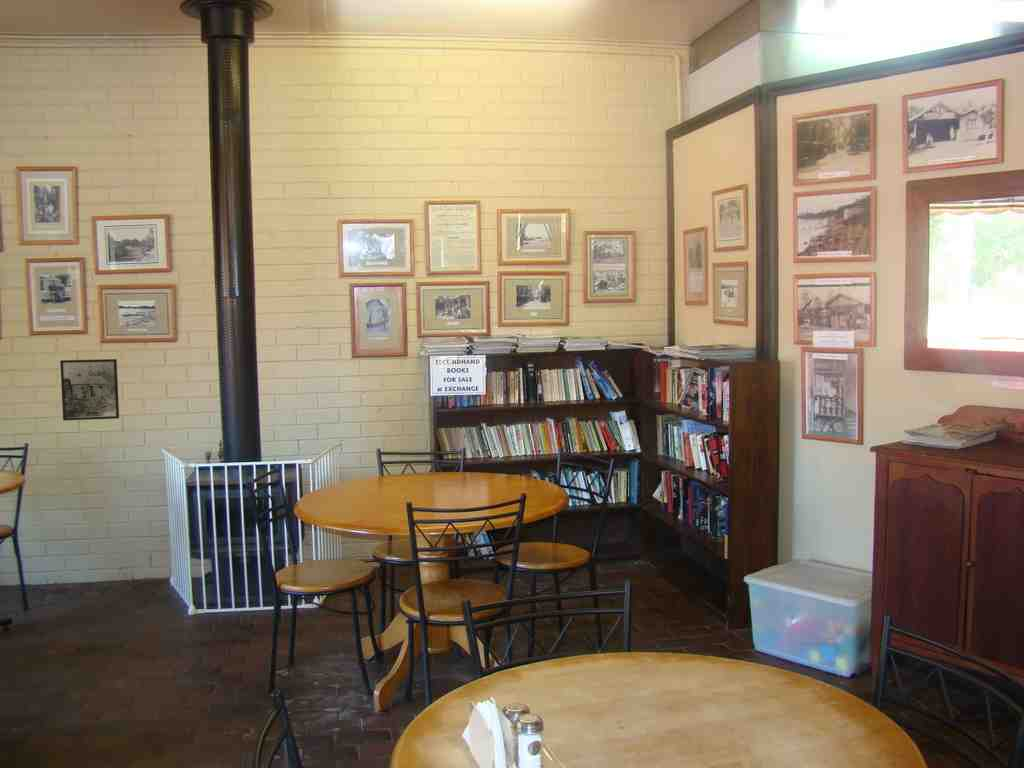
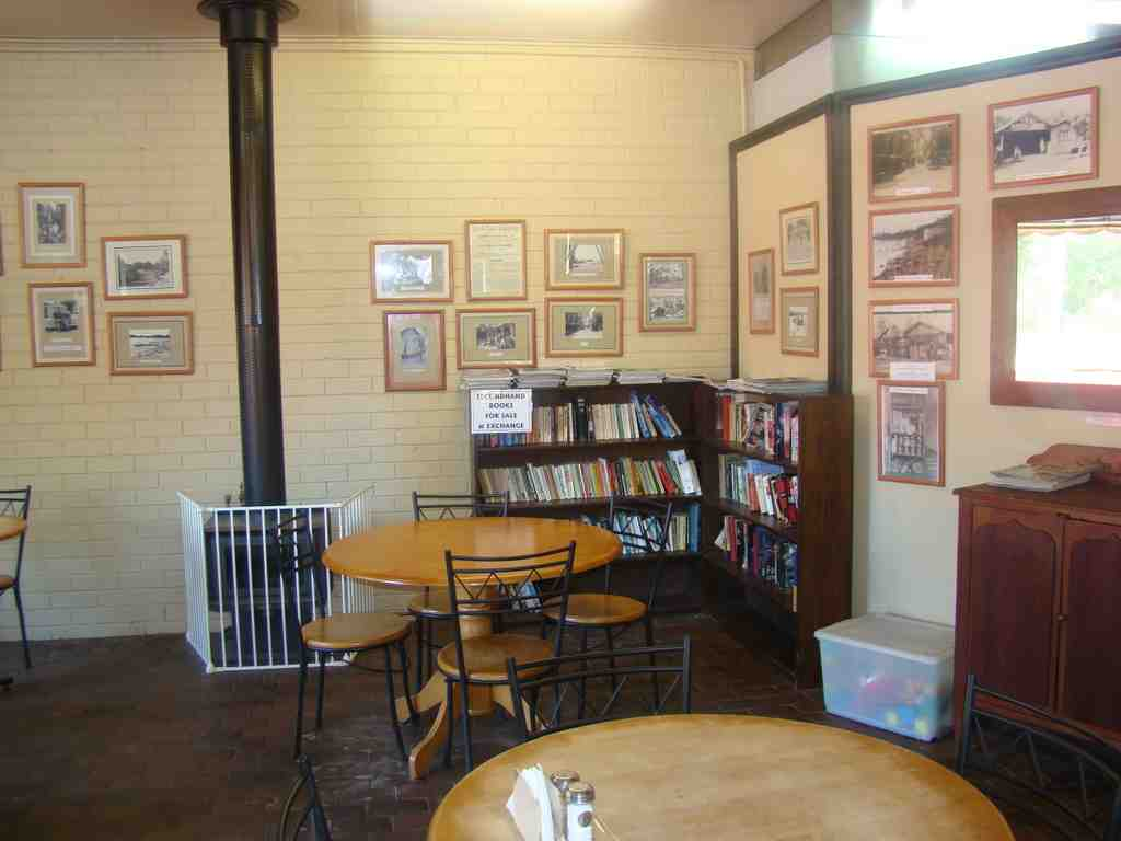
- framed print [59,358,120,421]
